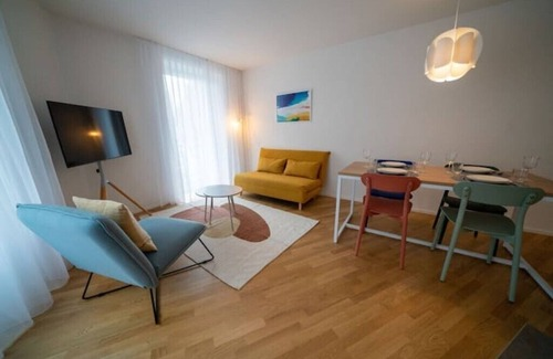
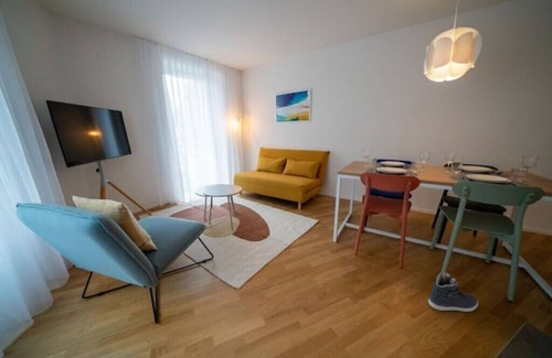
+ sneaker [427,271,479,313]
